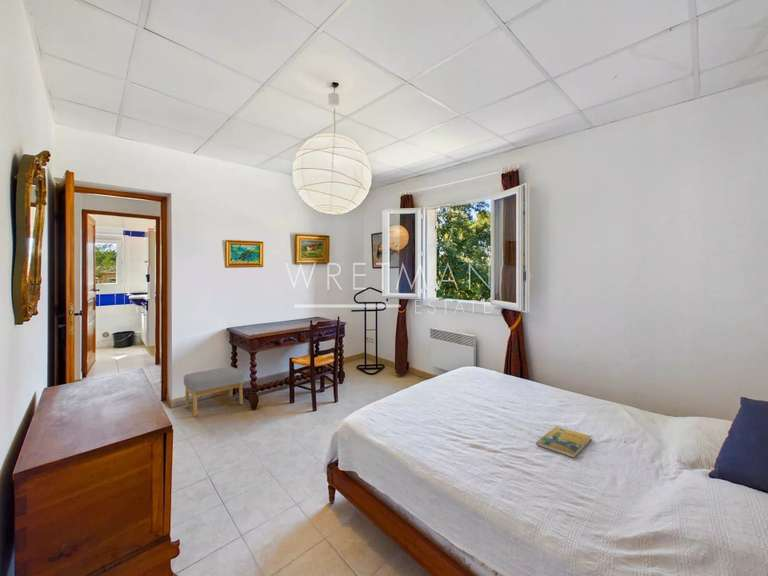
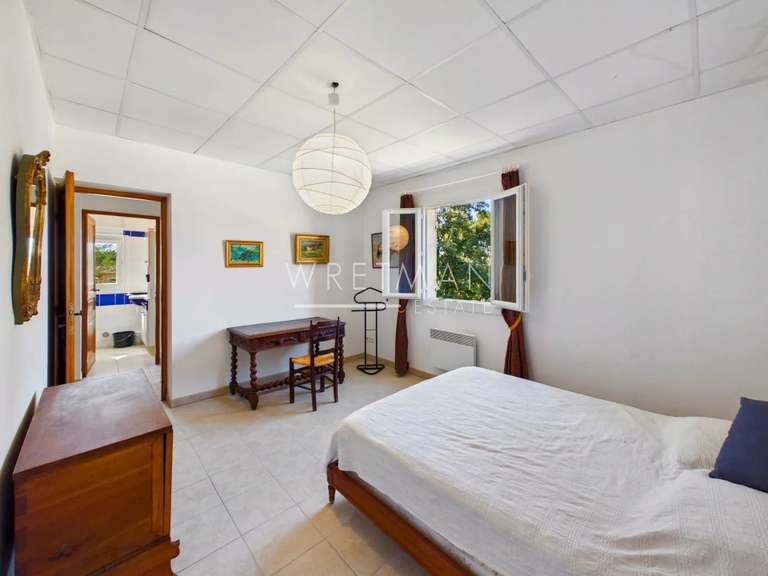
- footstool [183,366,245,417]
- booklet [536,425,592,459]
